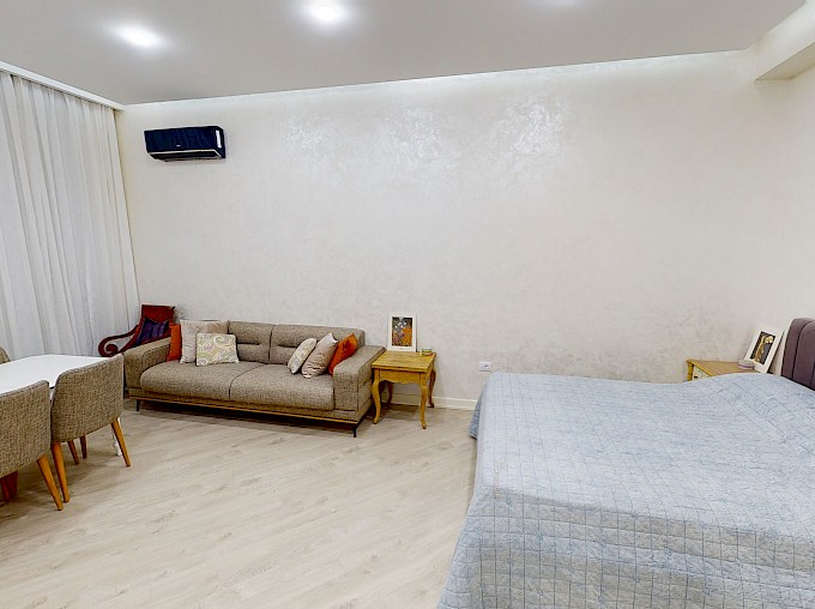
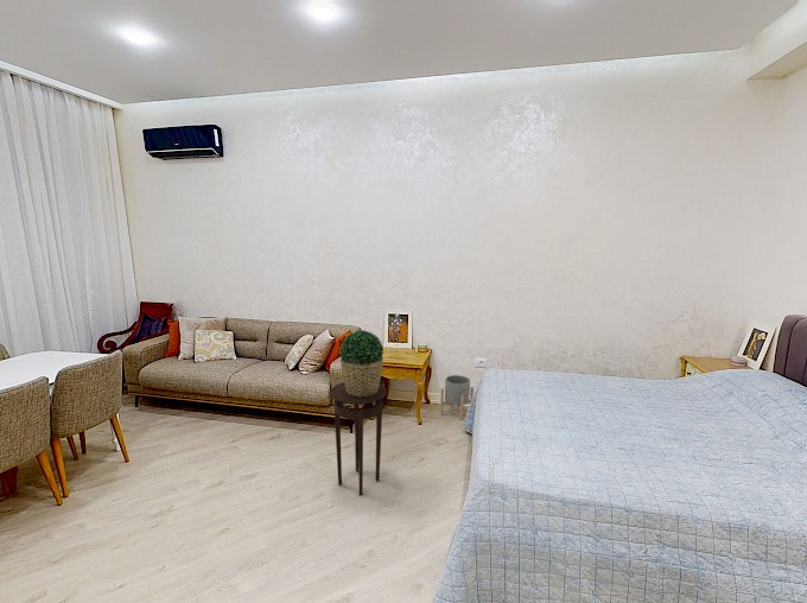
+ planter [439,374,475,421]
+ stool [329,381,388,496]
+ potted plant [338,330,385,398]
